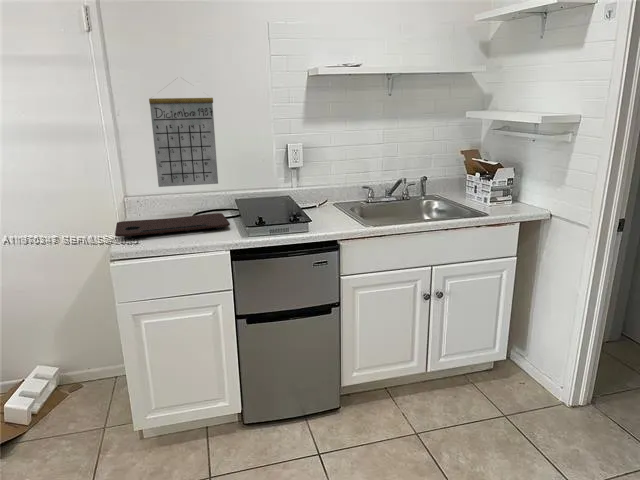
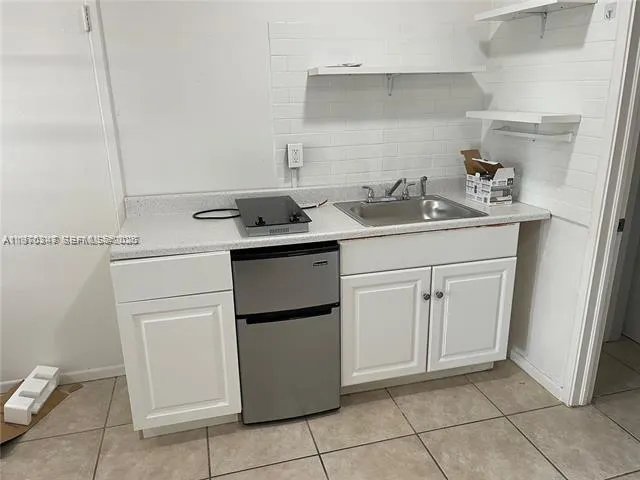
- calendar [148,77,219,188]
- cutting board [114,212,231,240]
